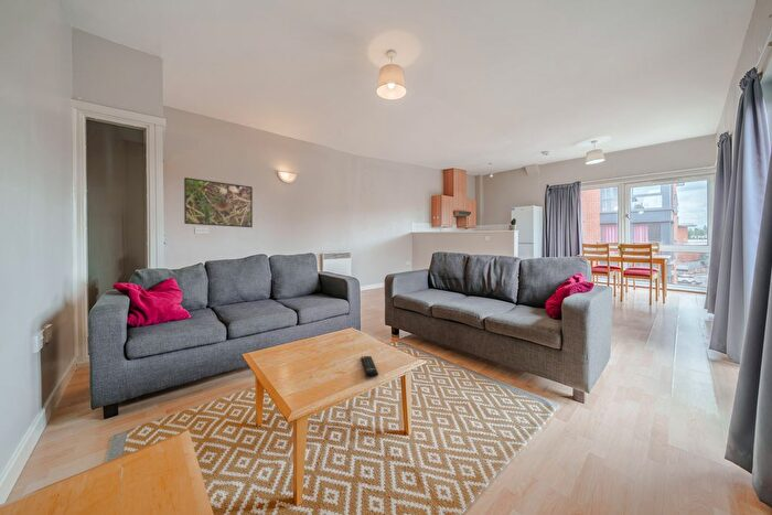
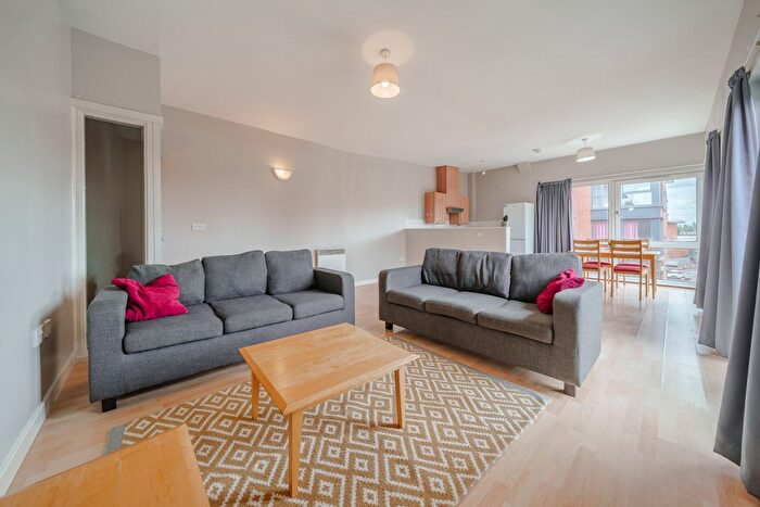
- remote control [360,355,379,378]
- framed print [183,176,254,228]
